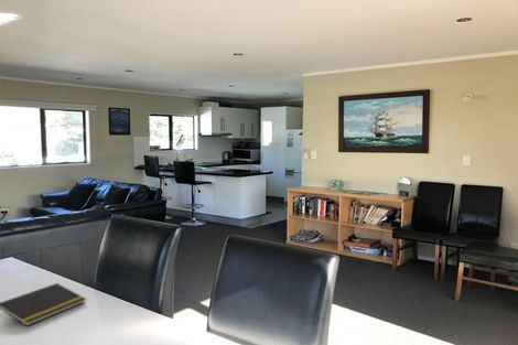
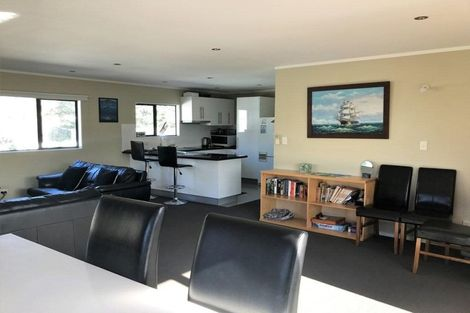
- notepad [0,282,86,327]
